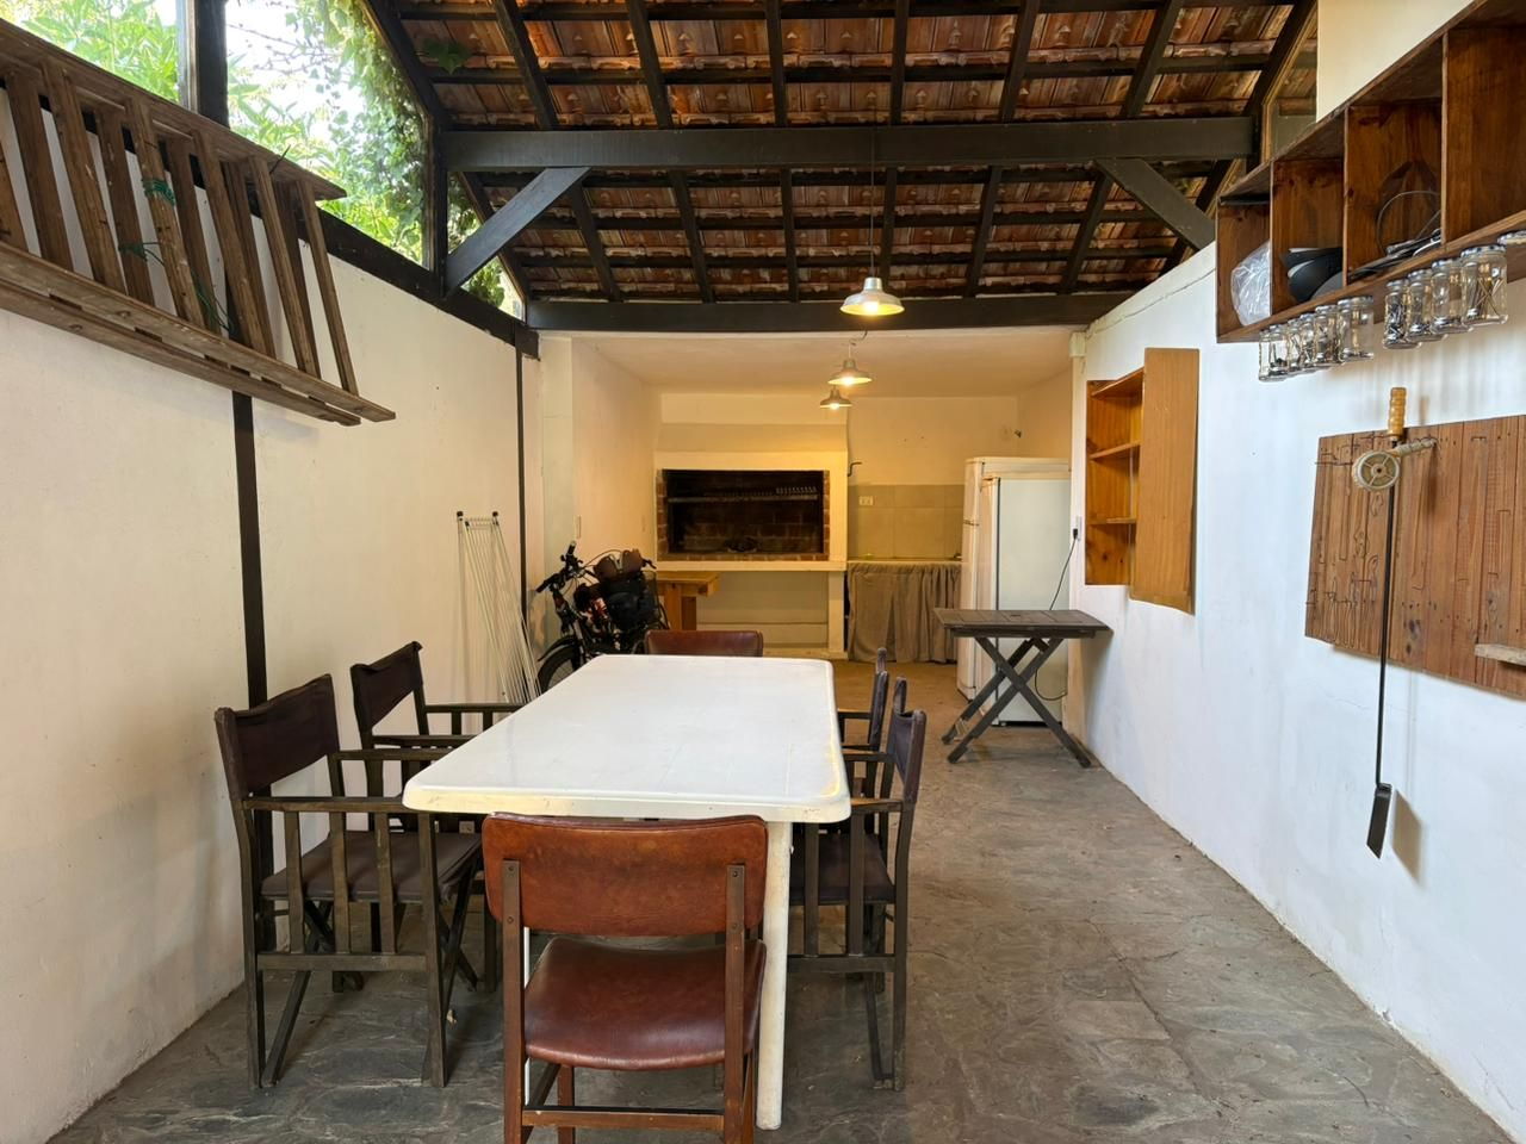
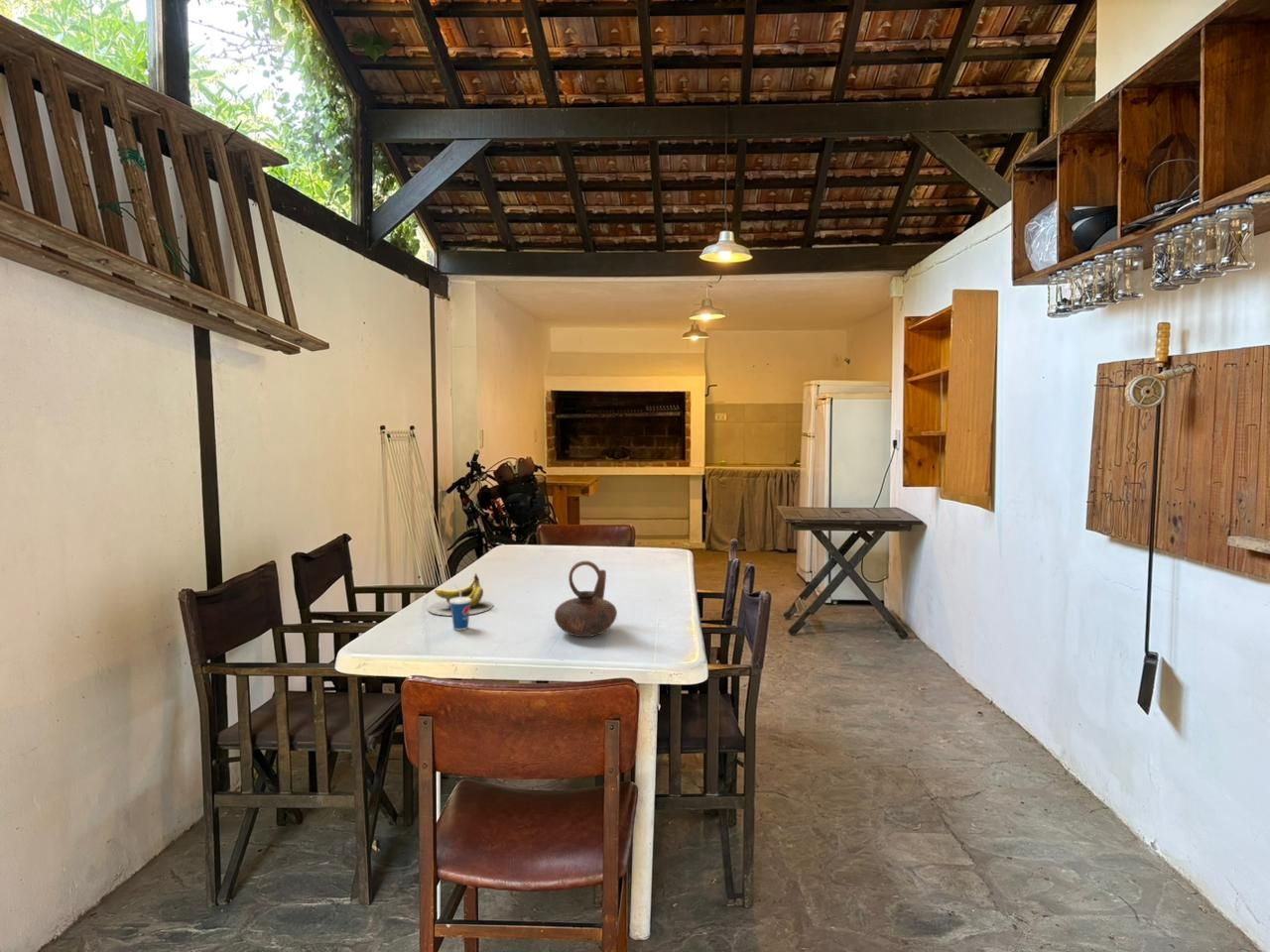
+ banana [427,573,494,616]
+ cup [449,584,471,631]
+ teapot [554,560,618,638]
